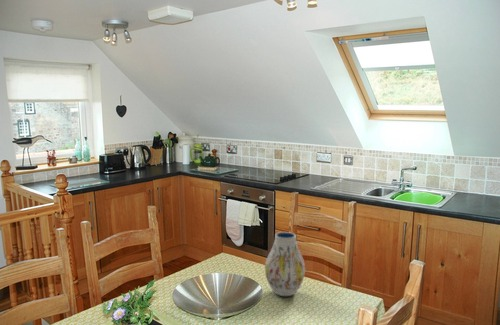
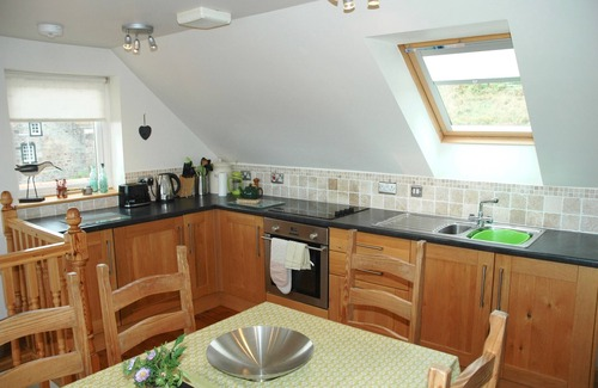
- vase [264,231,306,297]
